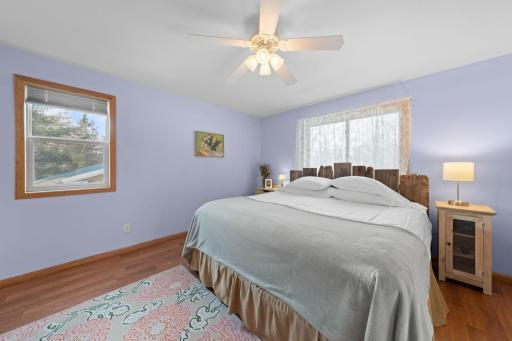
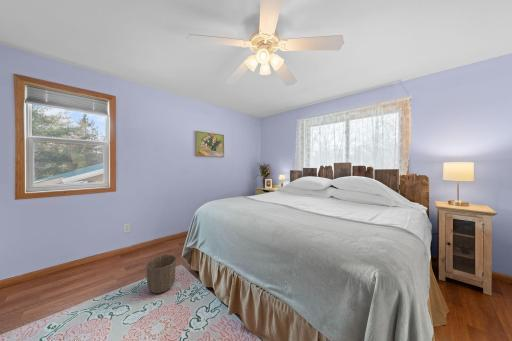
+ waste basket [145,254,177,294]
